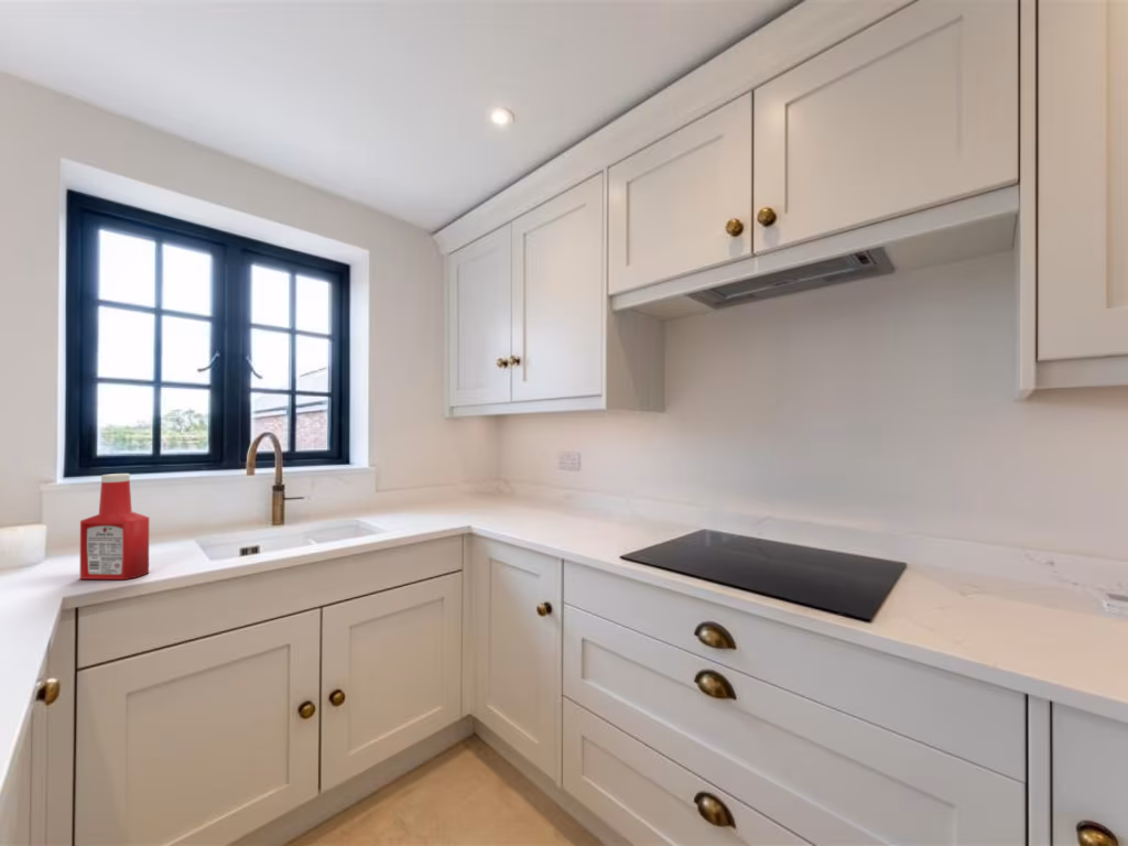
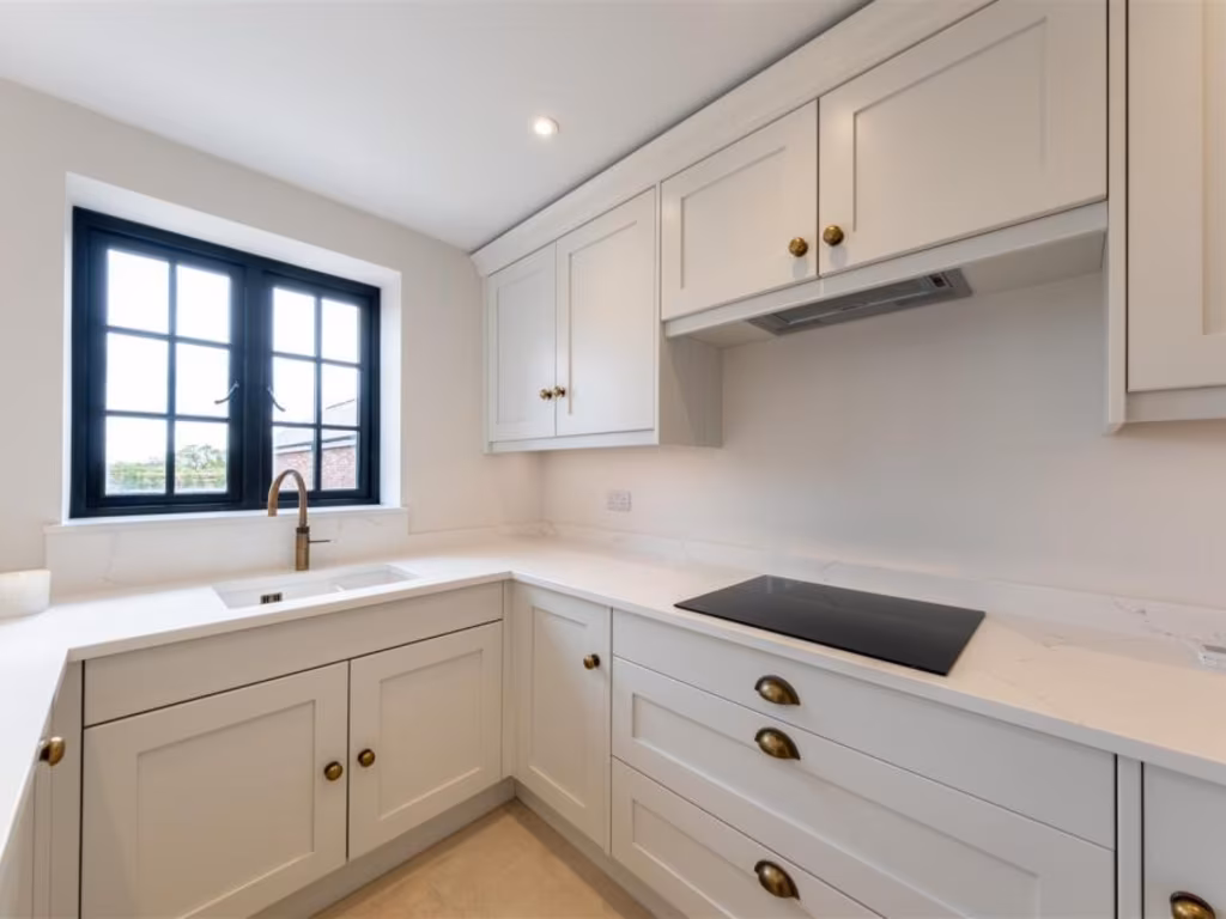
- soap bottle [79,473,150,581]
